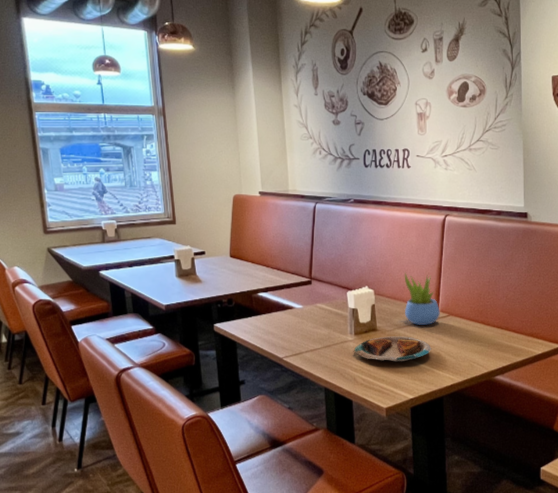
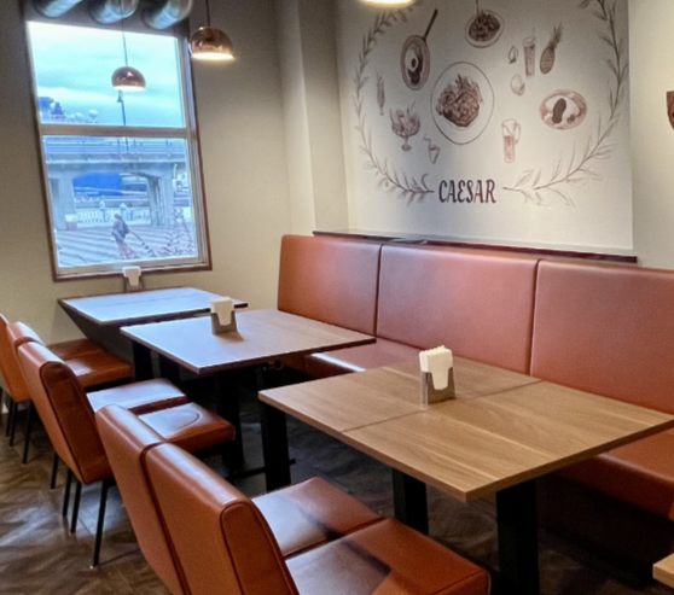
- succulent plant [404,271,441,326]
- plate [352,335,432,362]
